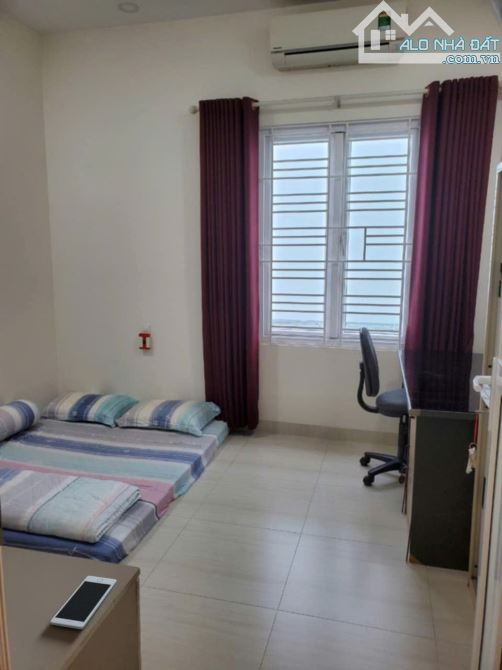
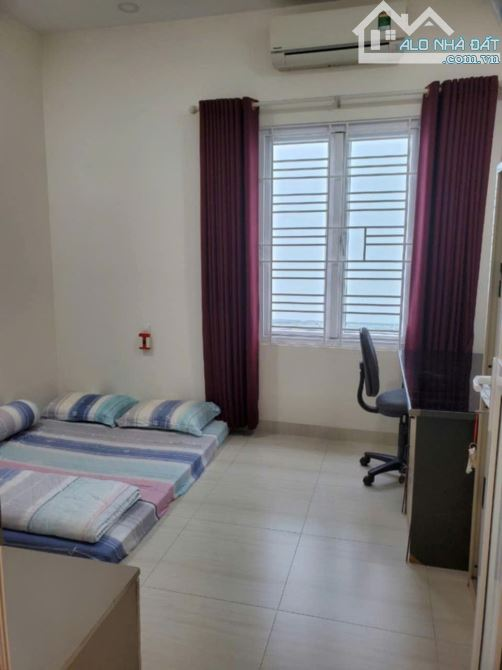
- cell phone [49,575,117,630]
